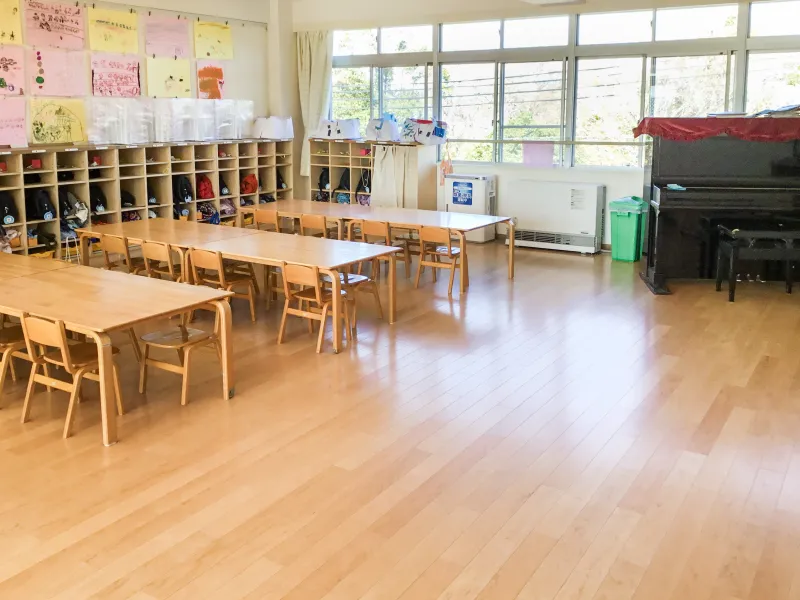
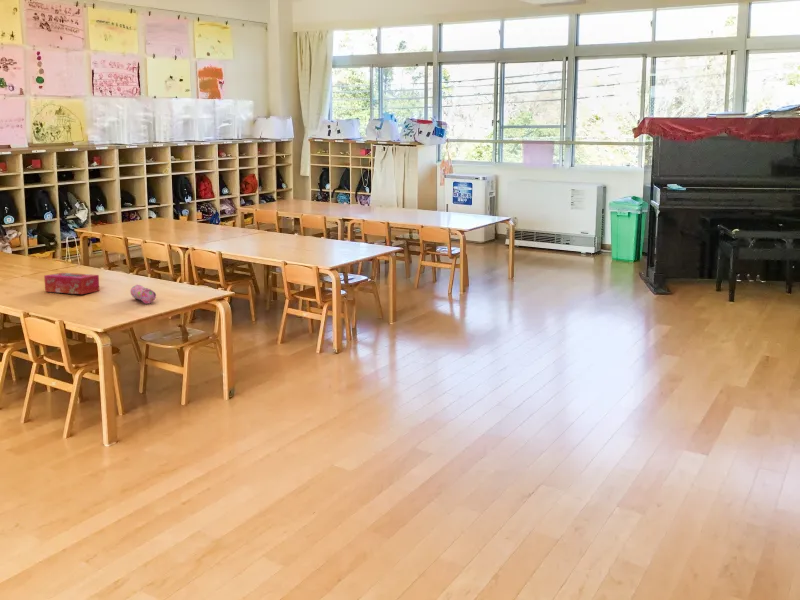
+ tissue box [43,272,100,295]
+ pencil case [129,284,157,305]
